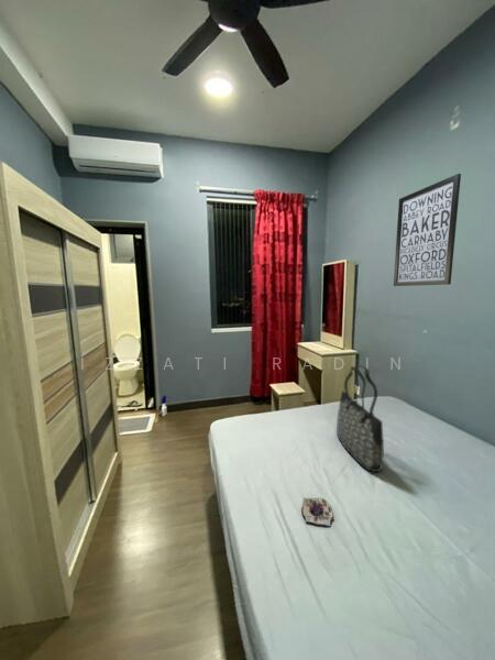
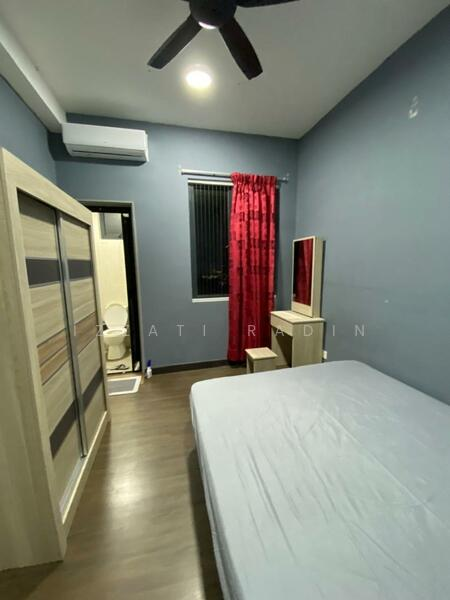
- wall art [393,173,462,287]
- teddy bear [300,497,334,527]
- tote bag [336,364,385,473]
